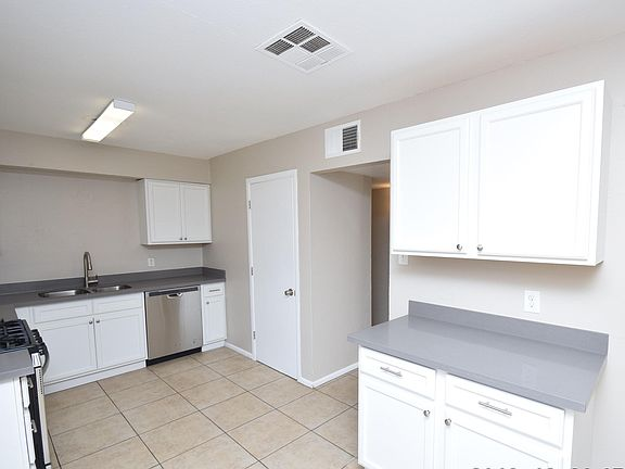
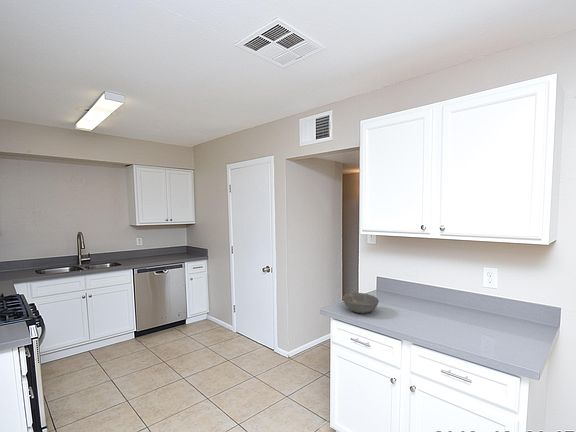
+ bowl [342,292,380,314]
